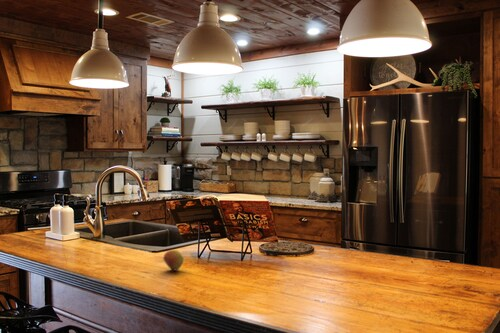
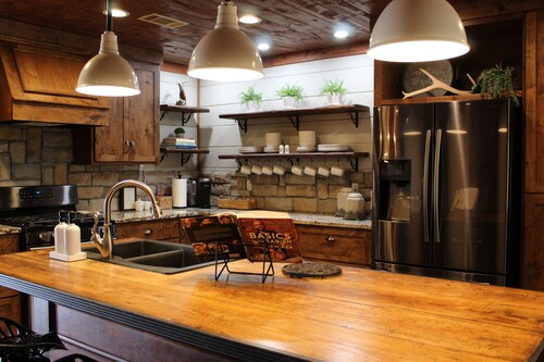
- apple [162,249,185,272]
